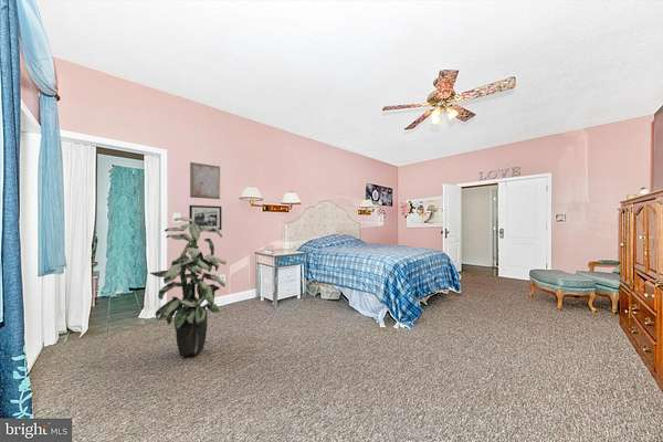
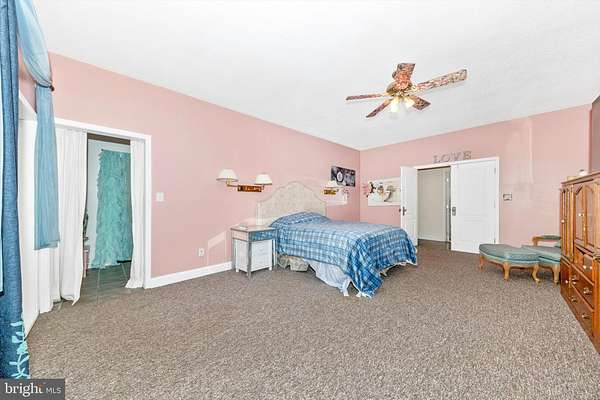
- indoor plant [149,217,227,357]
- wall art [189,161,221,200]
- picture frame [188,204,222,231]
